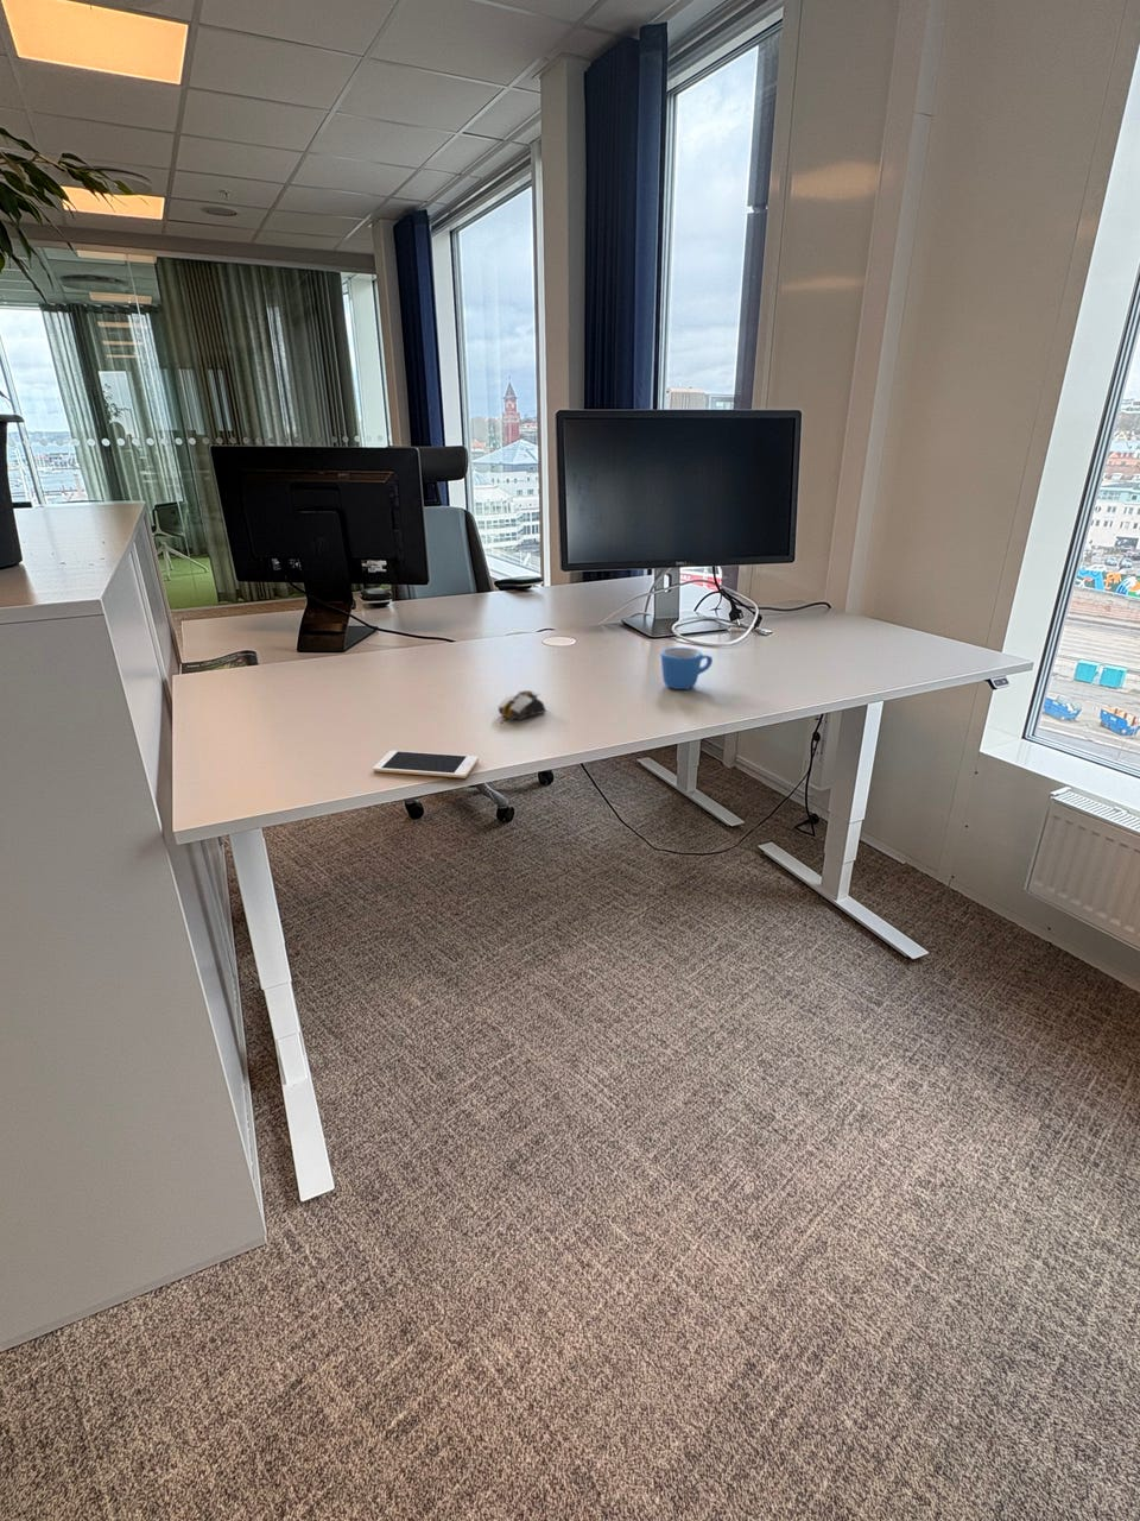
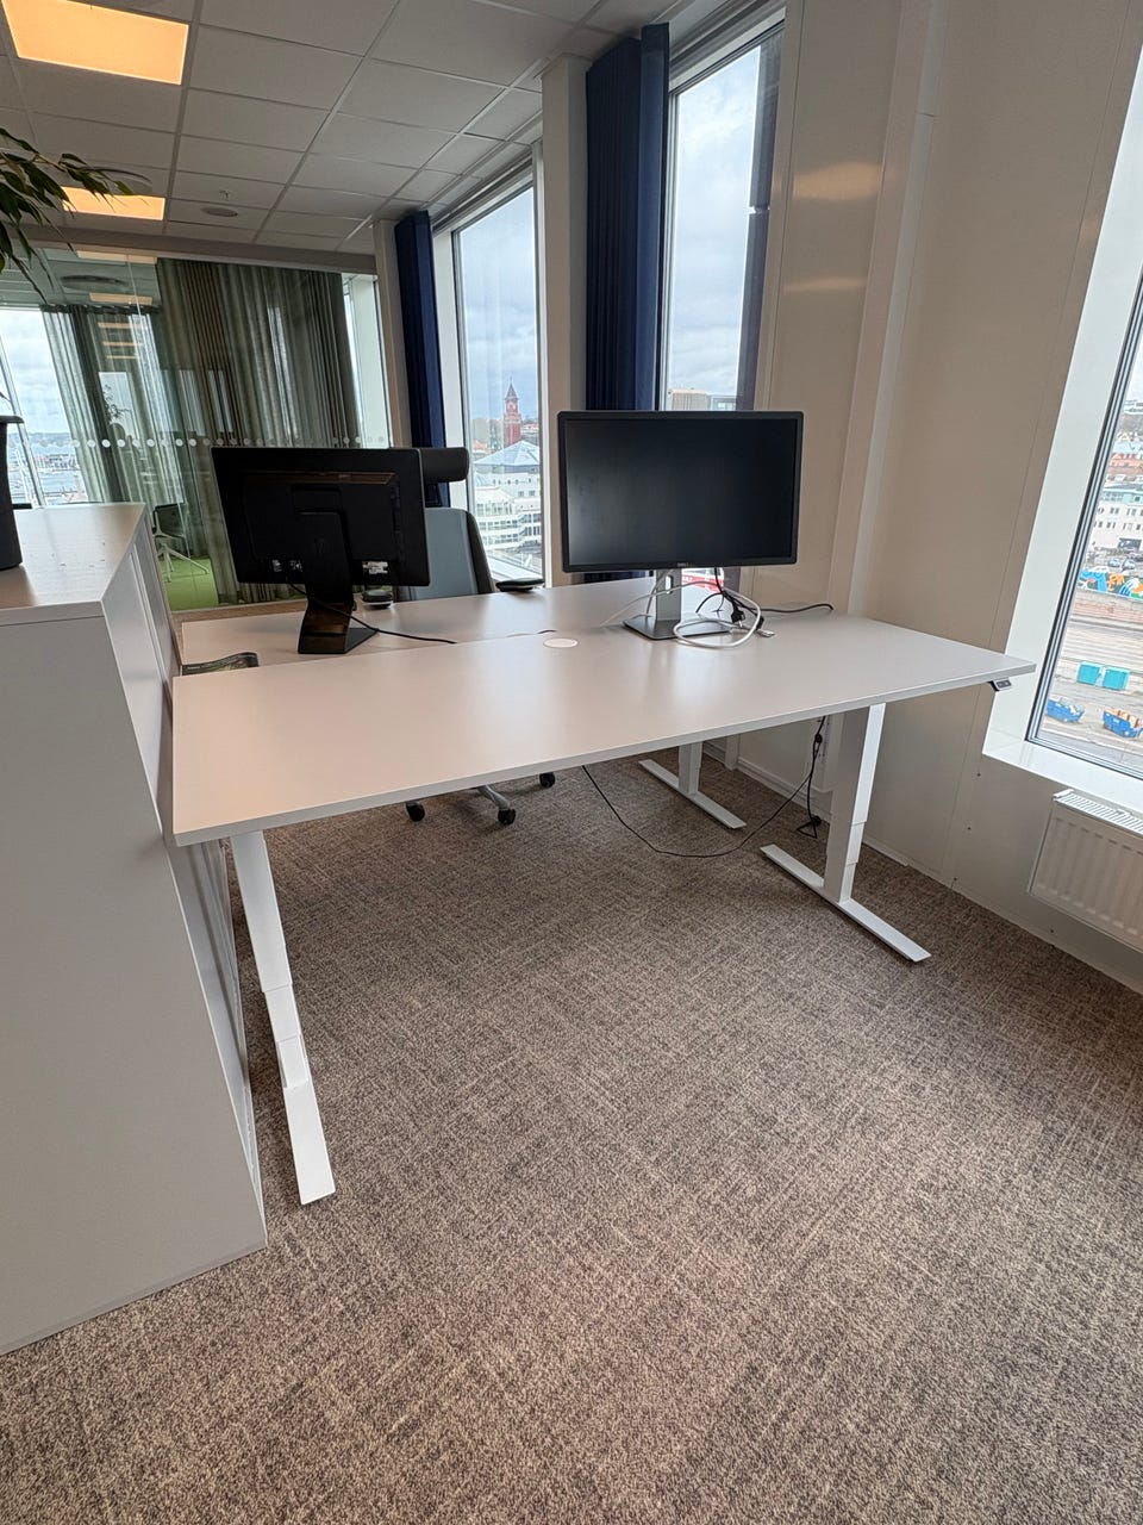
- cell phone [371,750,480,780]
- mug [659,647,714,690]
- computer mouse [497,689,547,725]
